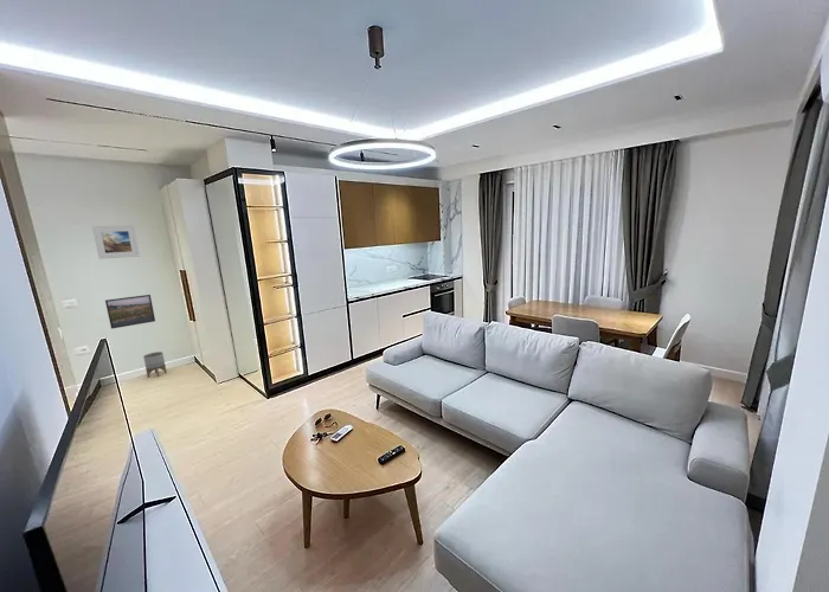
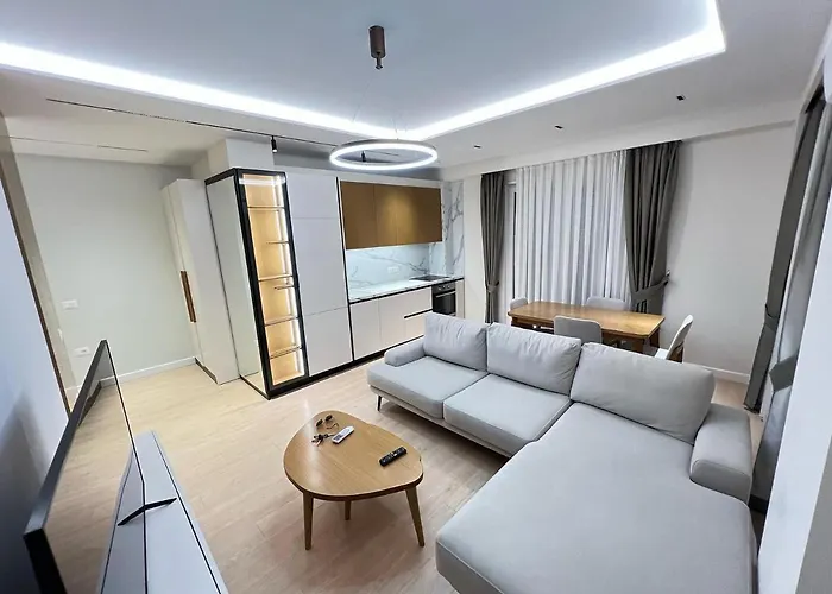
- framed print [91,225,141,260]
- planter [142,350,168,378]
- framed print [104,294,156,330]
